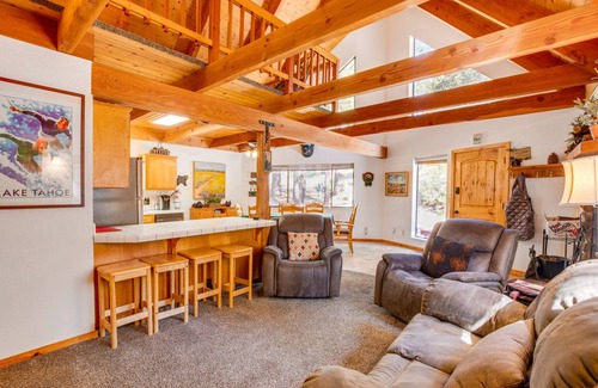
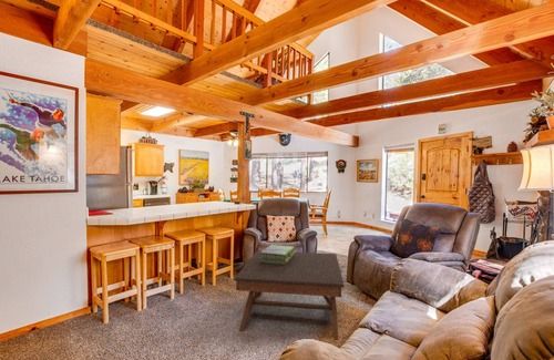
+ stack of books [259,244,296,265]
+ coffee table [233,249,346,341]
